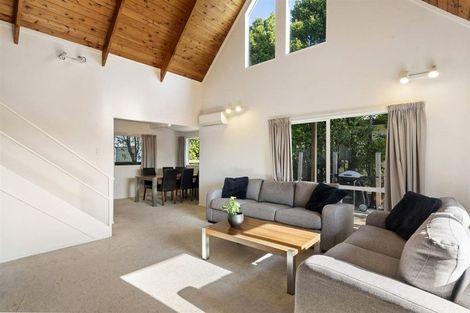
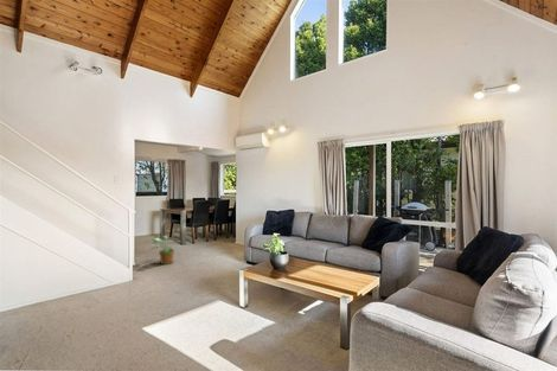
+ potted plant [152,235,177,266]
